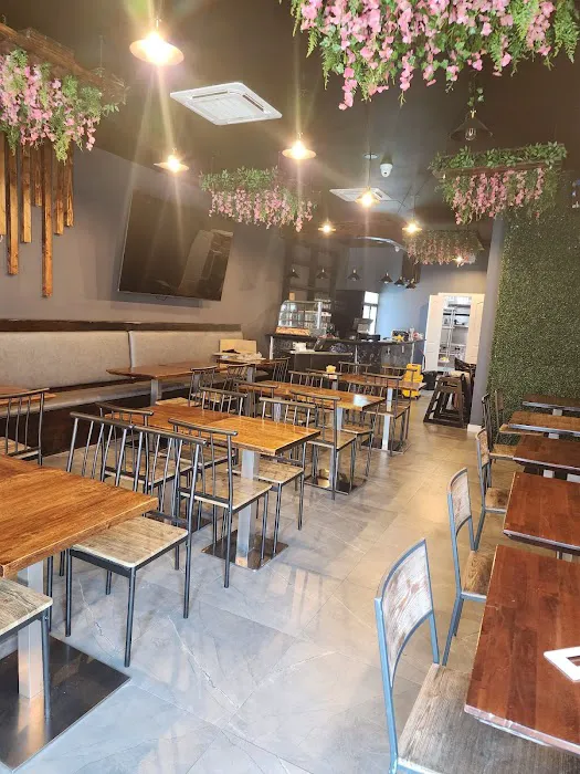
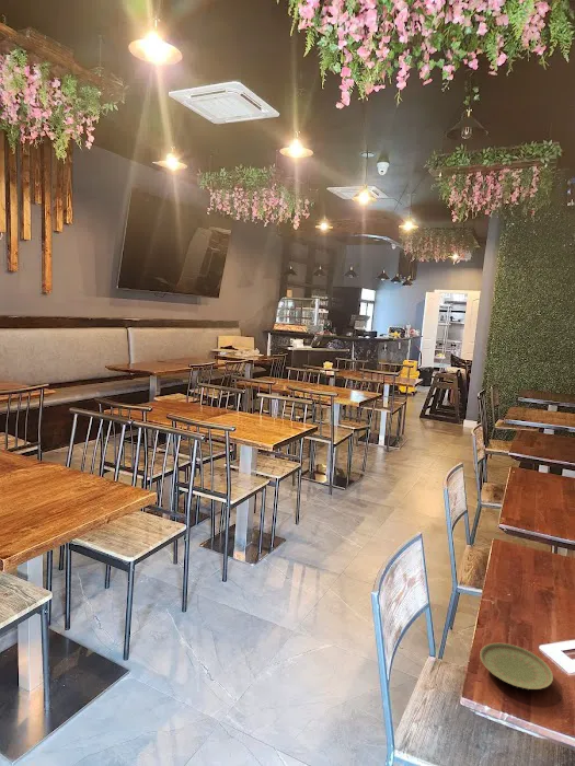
+ plate [479,642,554,690]
